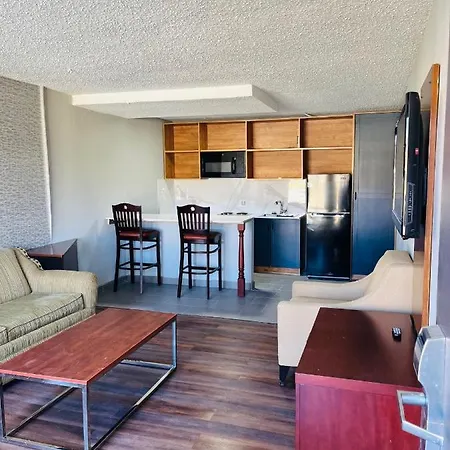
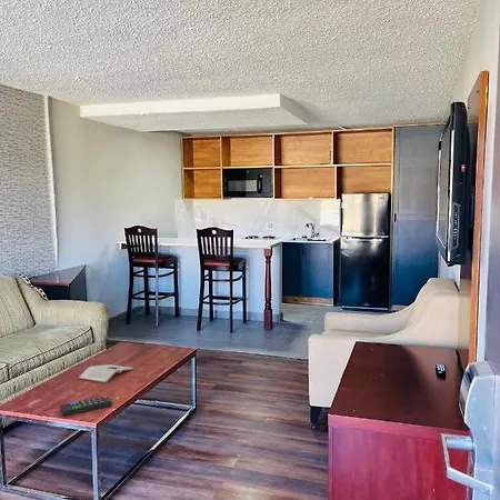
+ magazine [78,363,136,384]
+ remote control [59,394,112,417]
